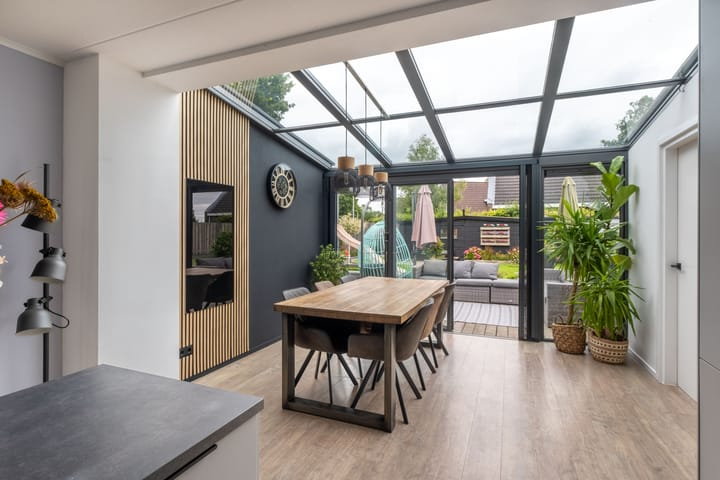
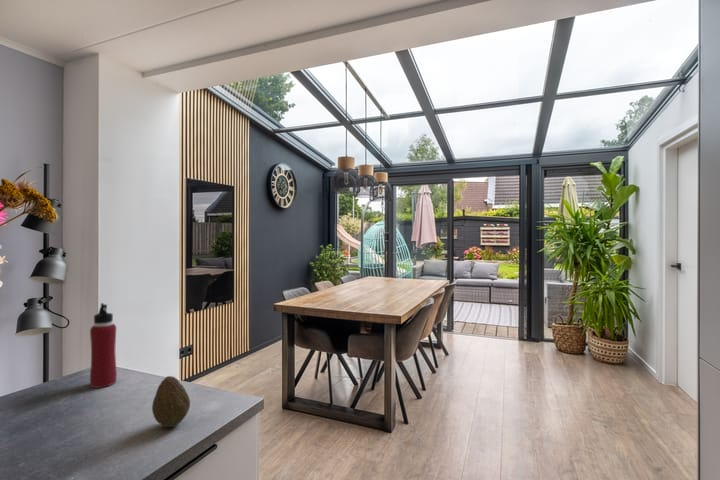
+ fruit [151,375,191,428]
+ water bottle [89,302,118,389]
